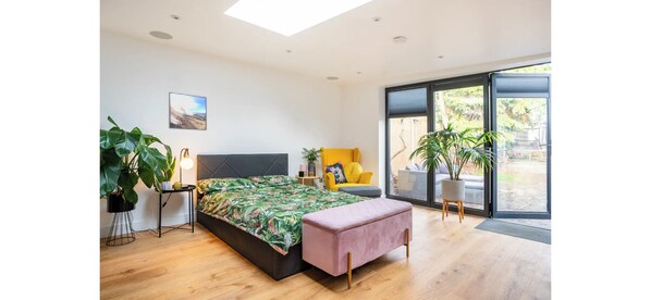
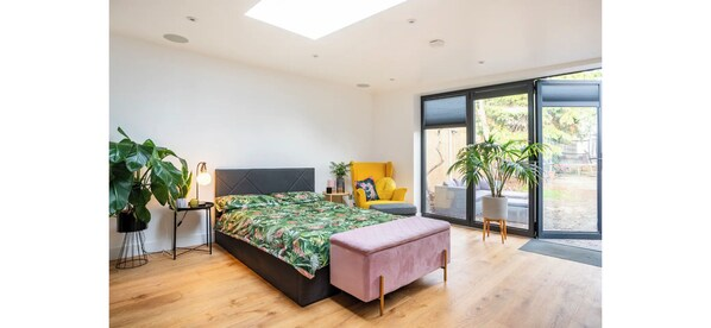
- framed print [168,91,208,132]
